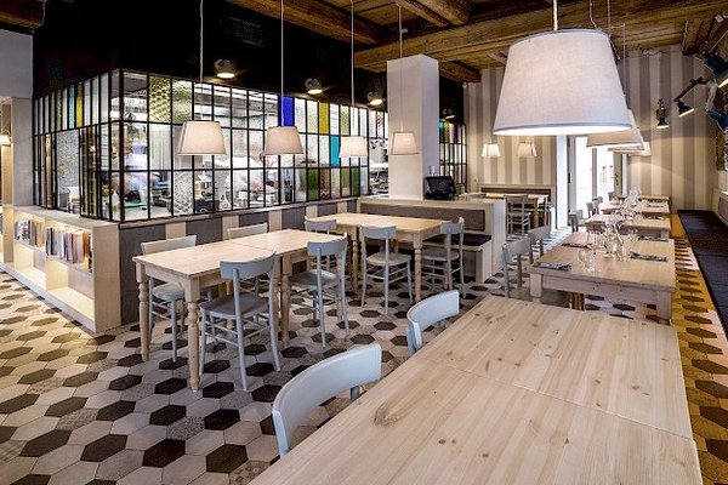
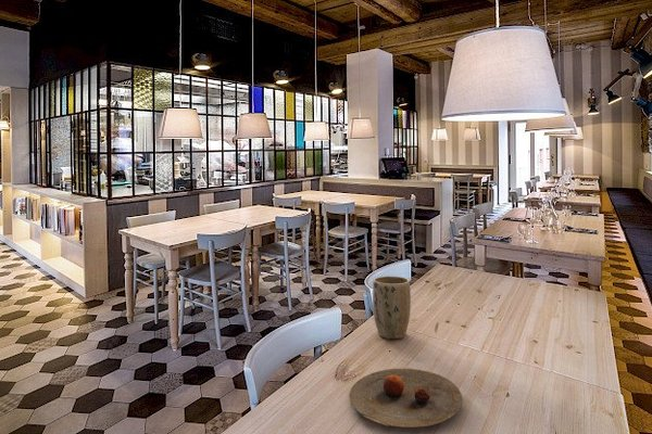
+ plant pot [372,276,412,340]
+ plate [349,368,463,429]
